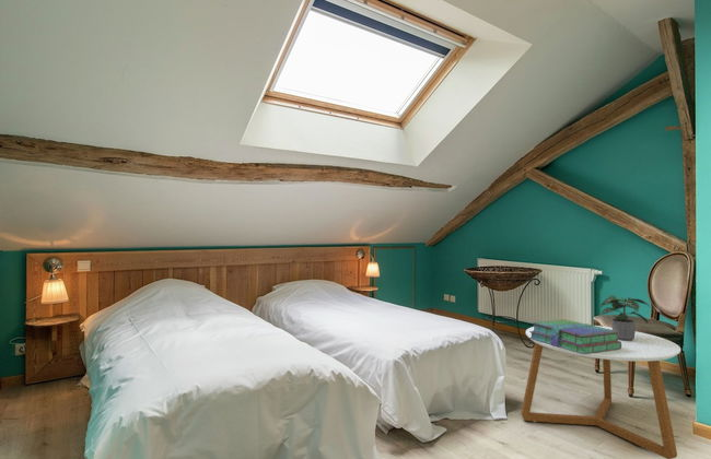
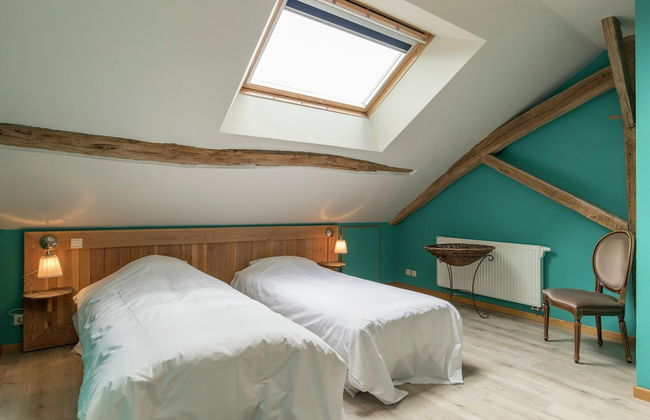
- coffee table [520,325,681,459]
- potted plant [599,294,650,341]
- stack of books [528,318,621,354]
